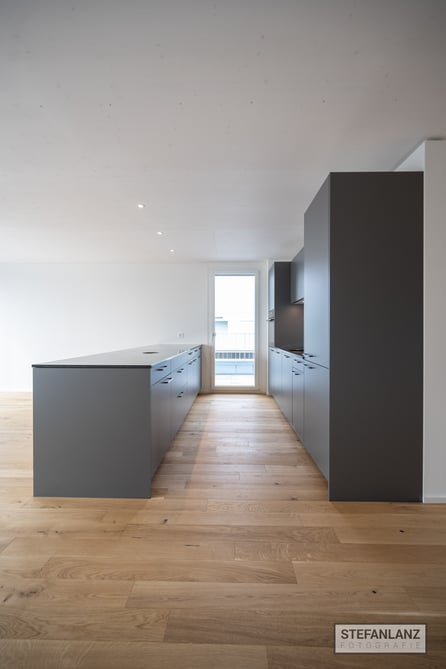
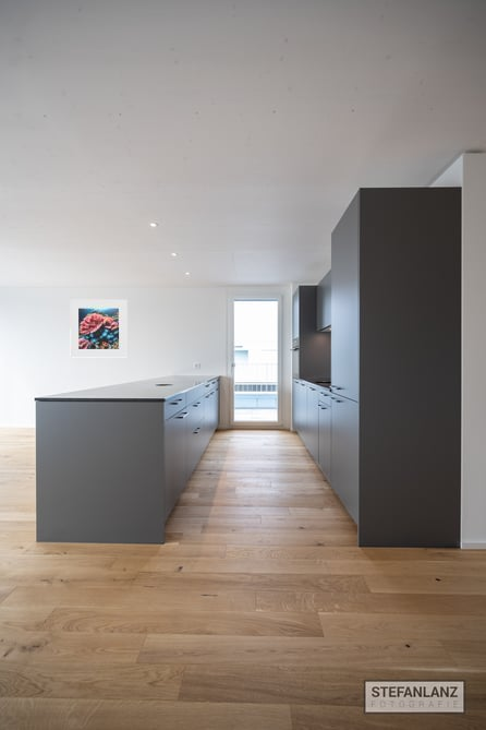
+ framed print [69,299,129,358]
